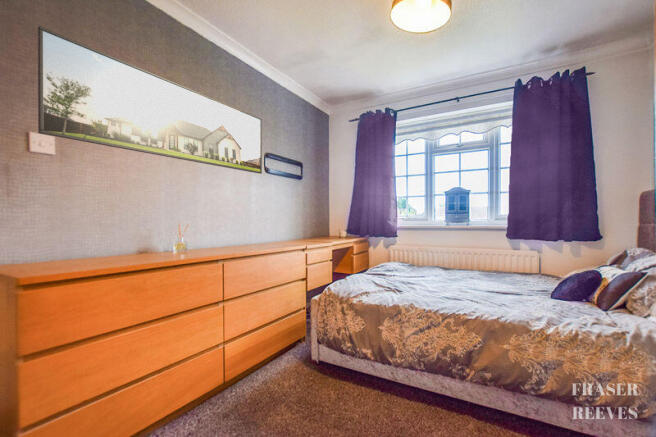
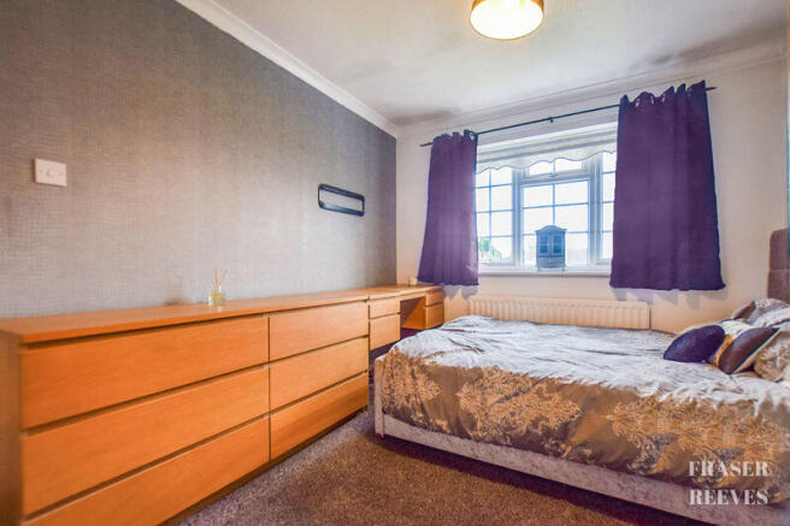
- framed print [37,25,263,175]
